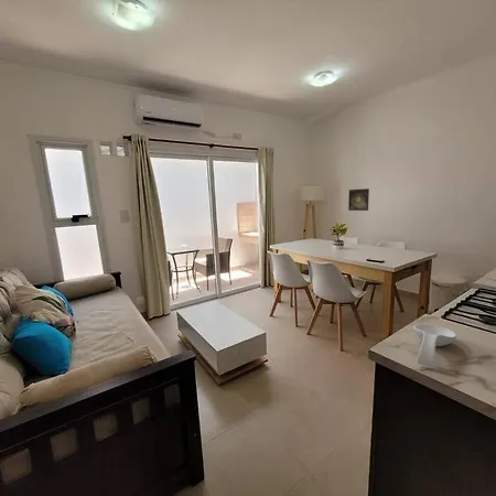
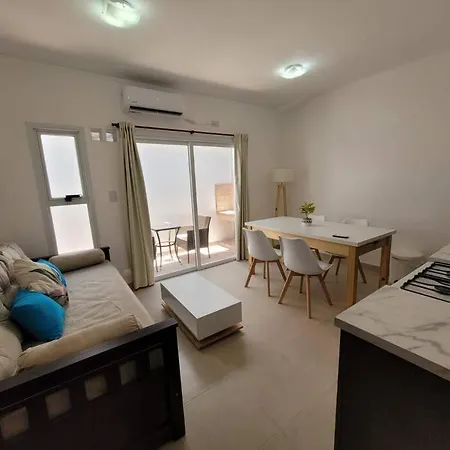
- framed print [347,187,370,212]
- spoon rest [412,323,457,369]
